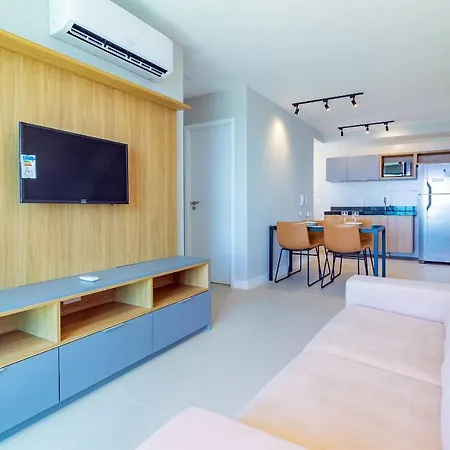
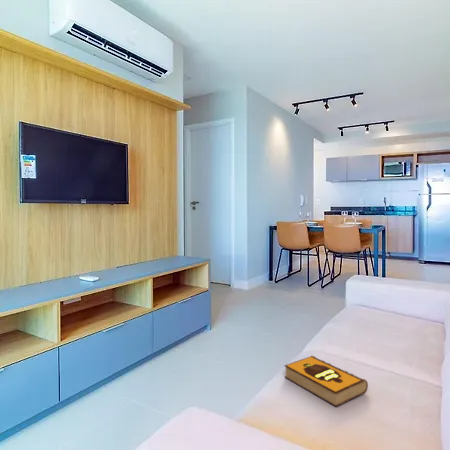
+ hardback book [283,355,369,408]
